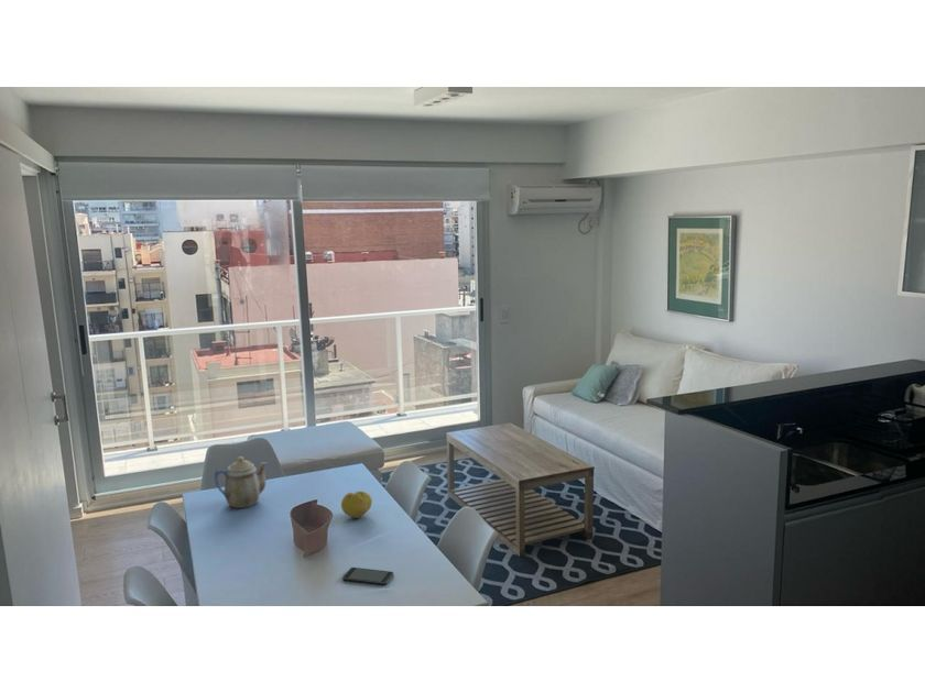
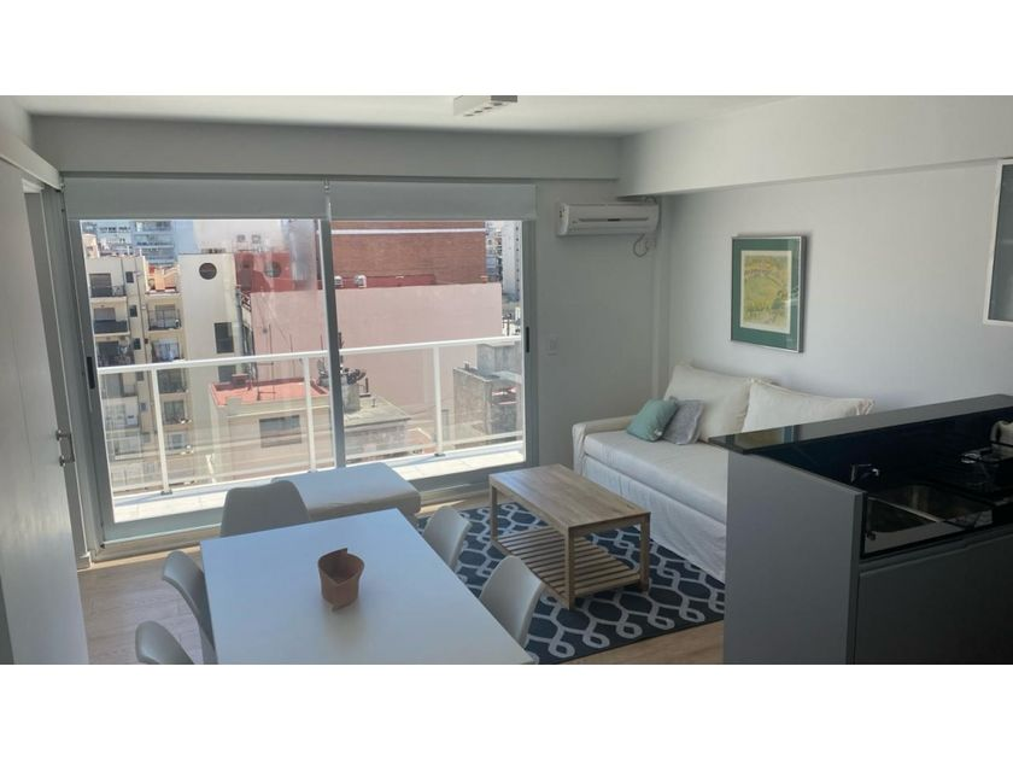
- teapot [214,455,268,509]
- smartphone [341,566,394,586]
- fruit [340,490,373,519]
